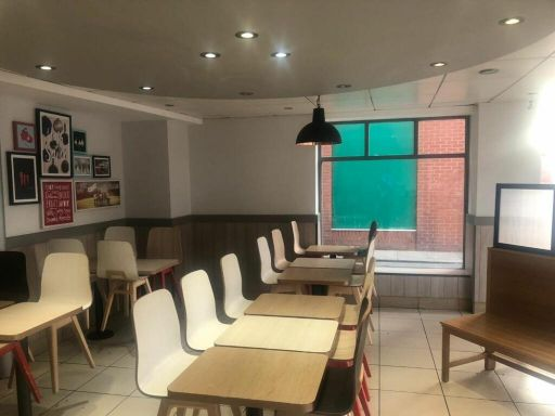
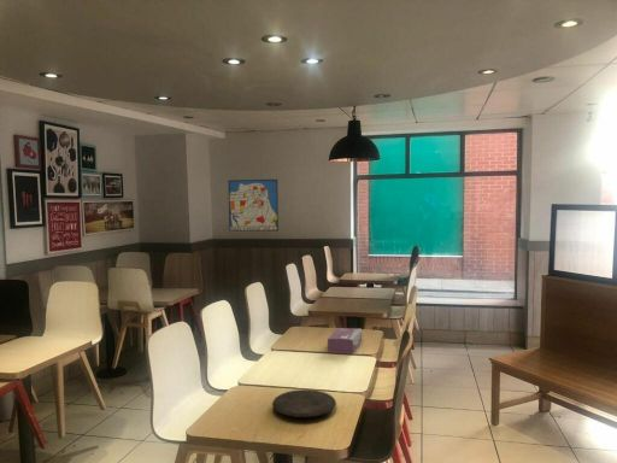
+ tissue box [327,327,363,354]
+ plate [271,388,337,418]
+ wall art [228,178,280,232]
